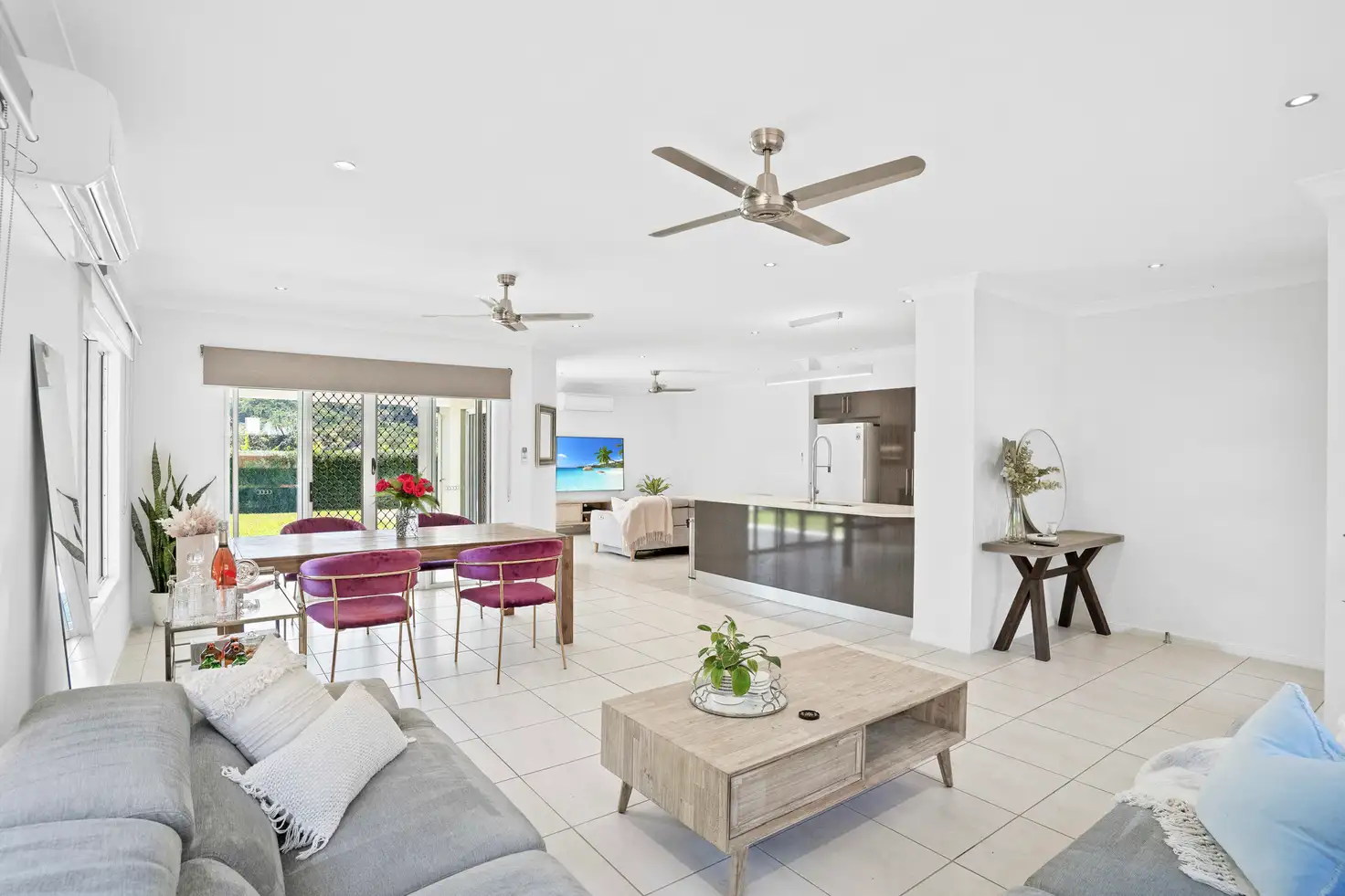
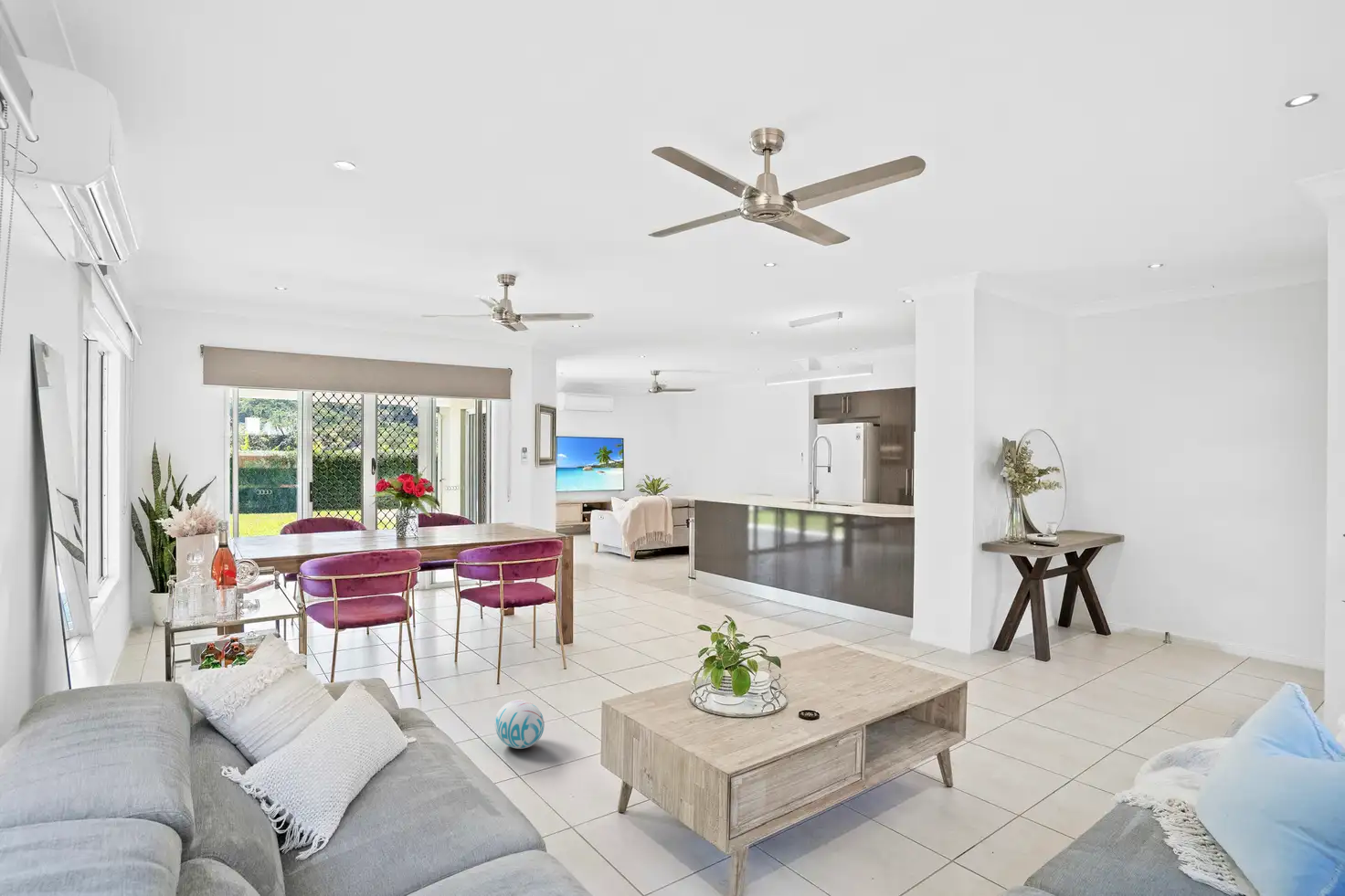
+ ball [494,700,545,750]
